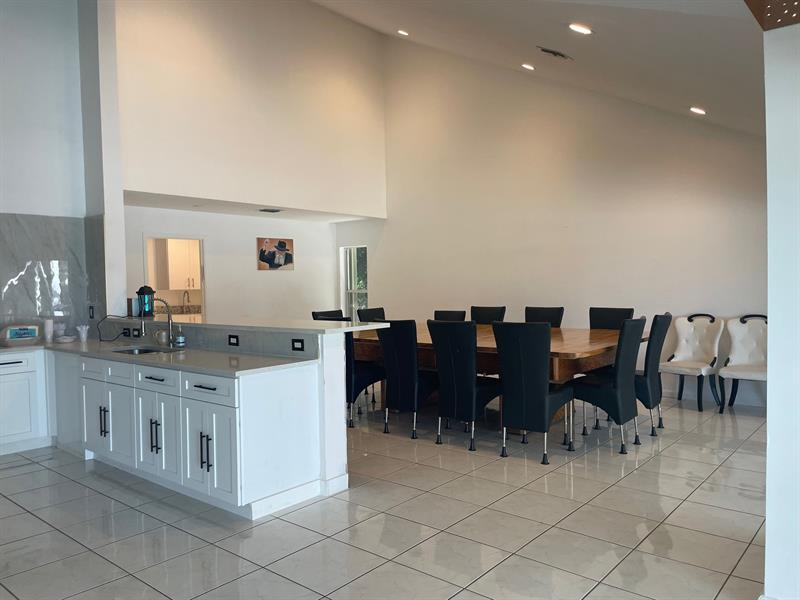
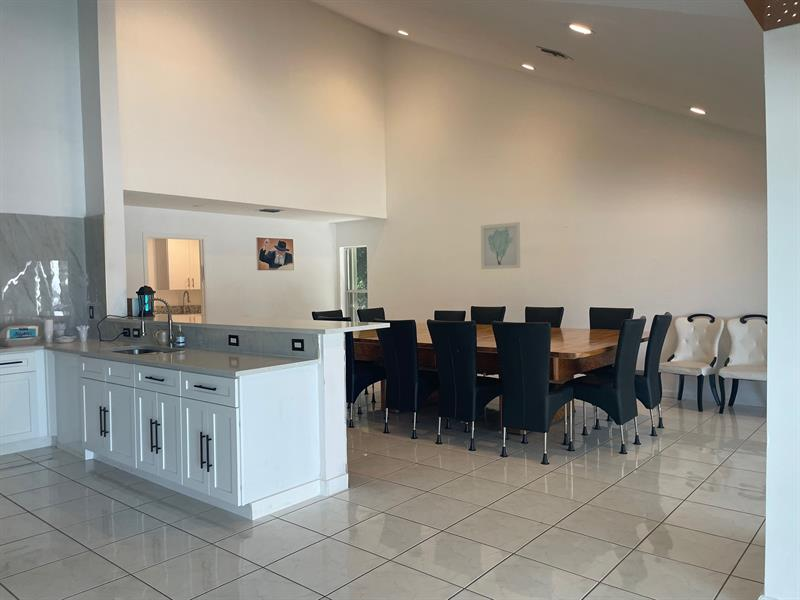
+ wall art [480,221,521,270]
